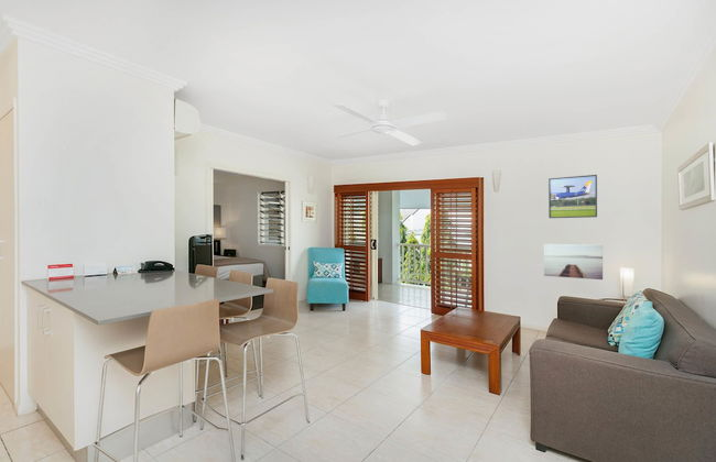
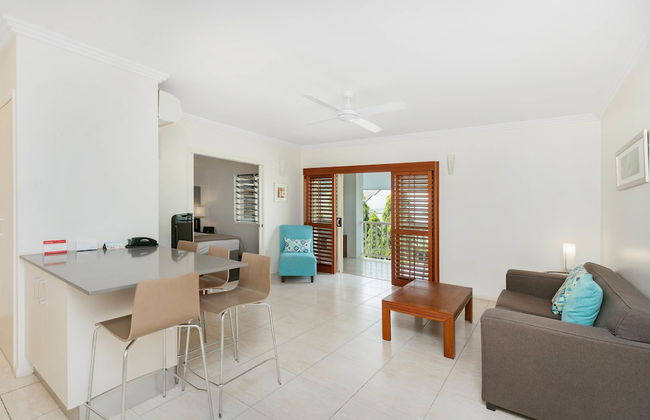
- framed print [547,174,598,219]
- wall art [543,243,604,280]
